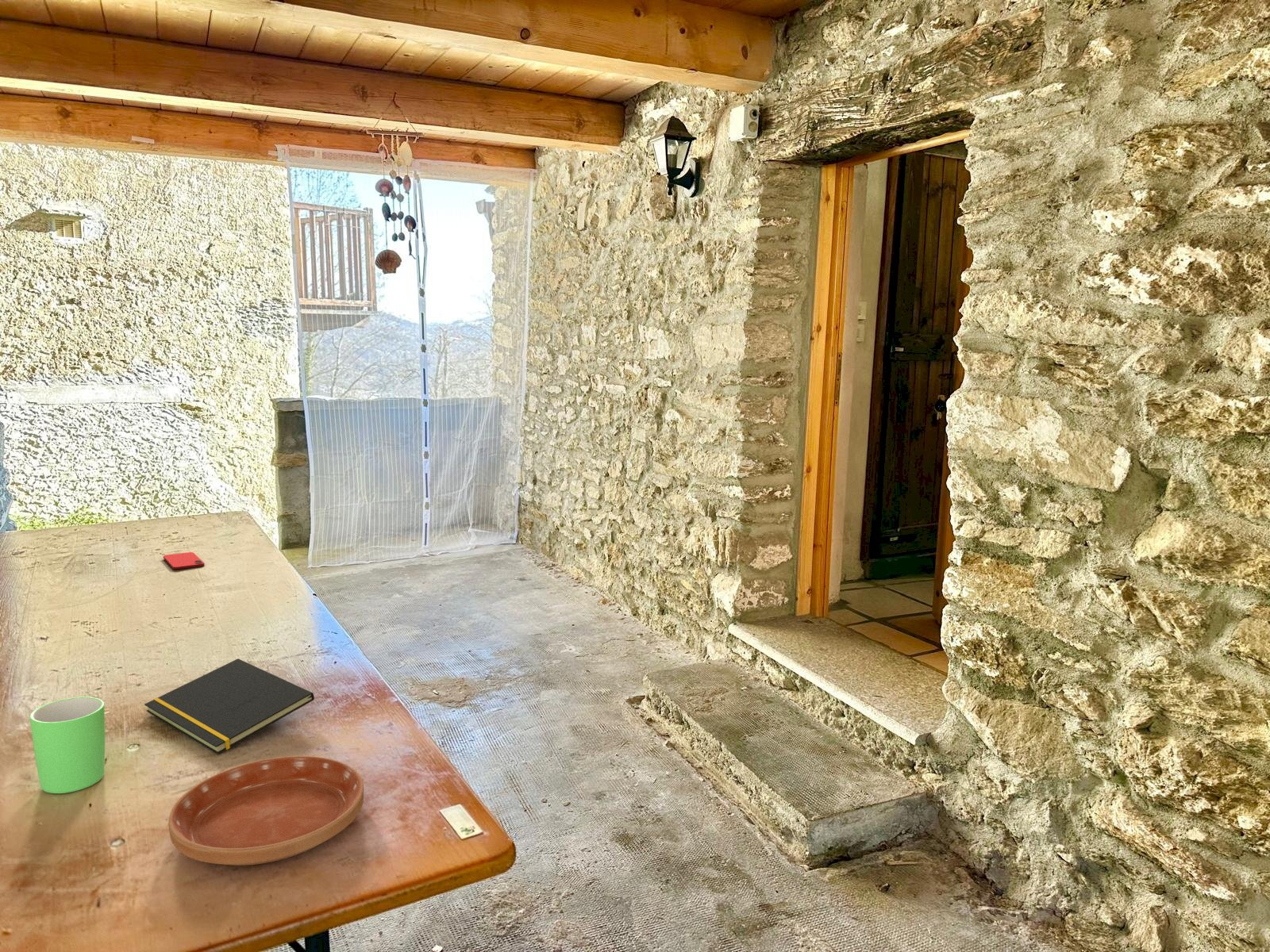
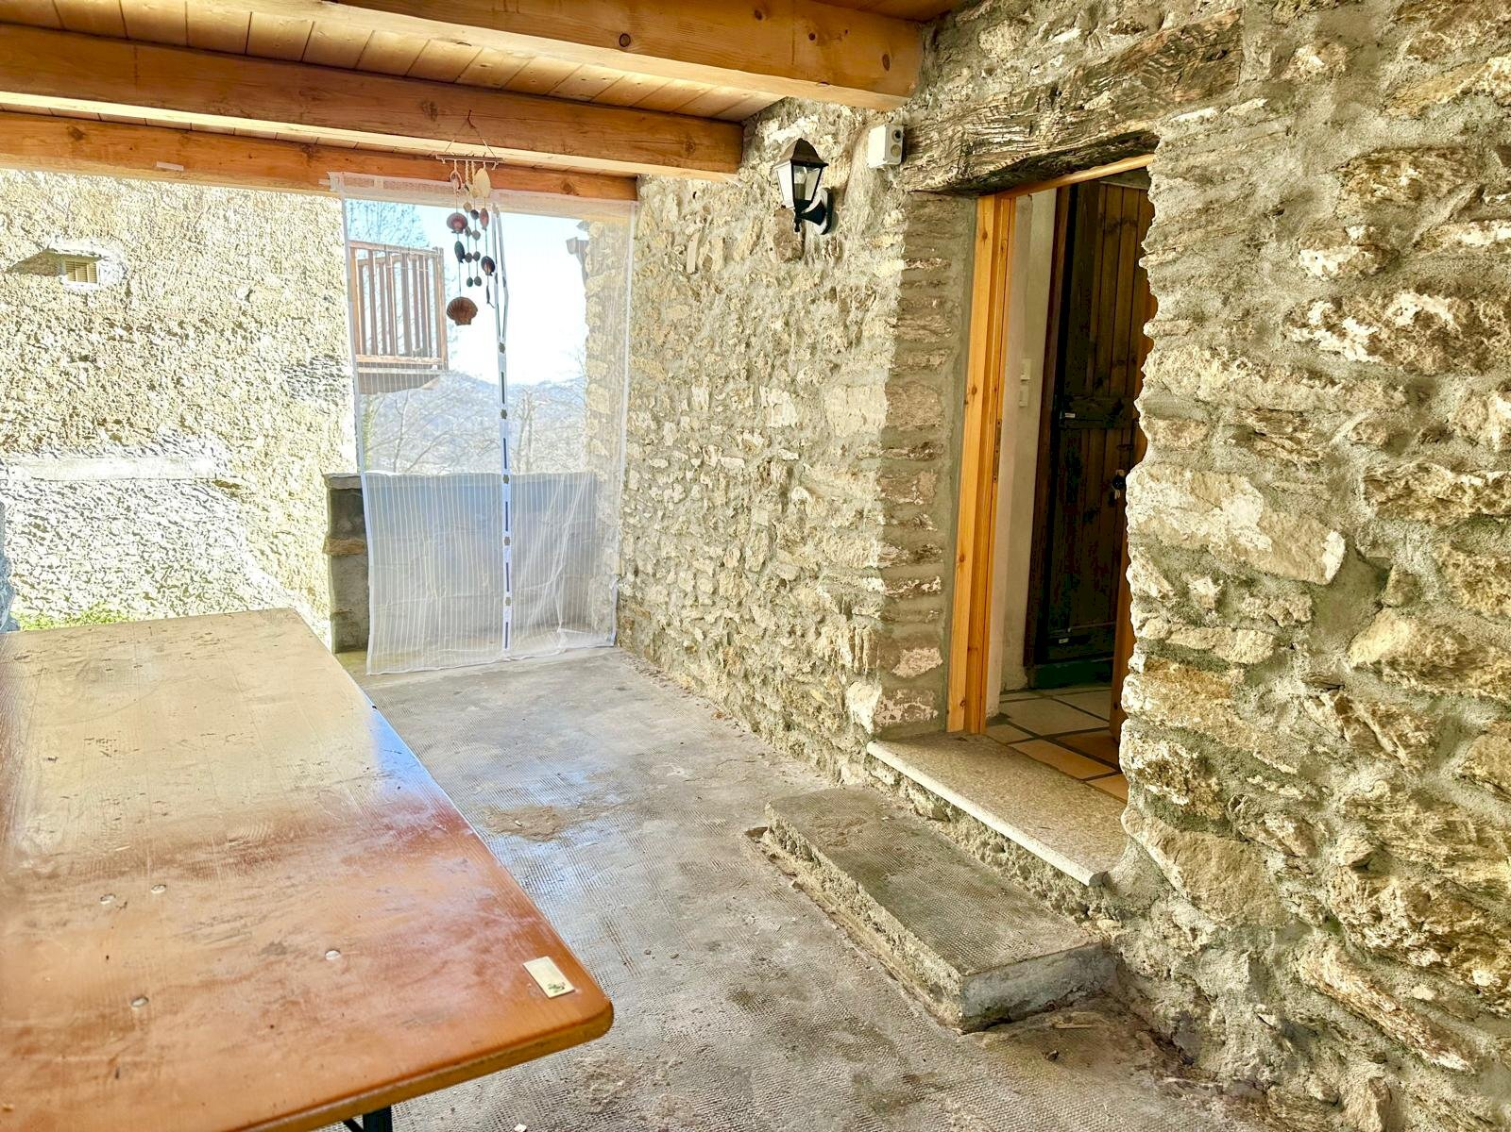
- mug [29,697,106,794]
- saucer [167,755,364,866]
- smartphone [163,551,206,570]
- notepad [144,658,315,754]
